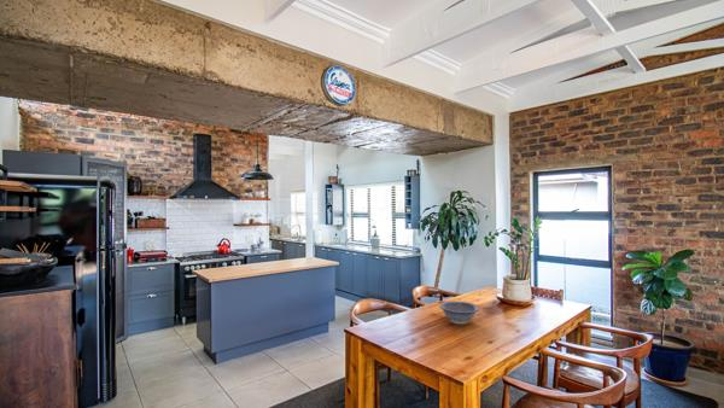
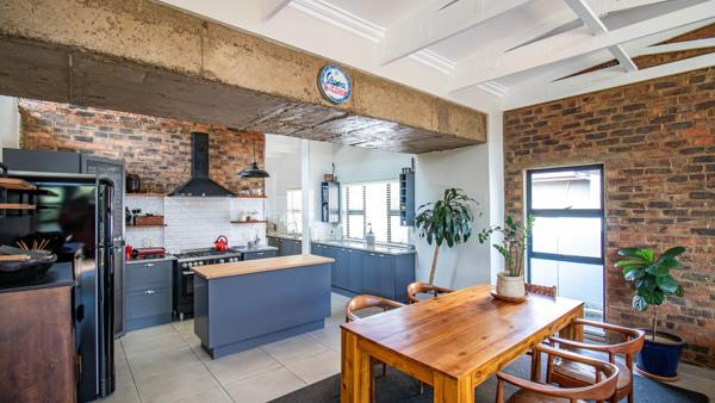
- decorative bowl [438,299,480,325]
